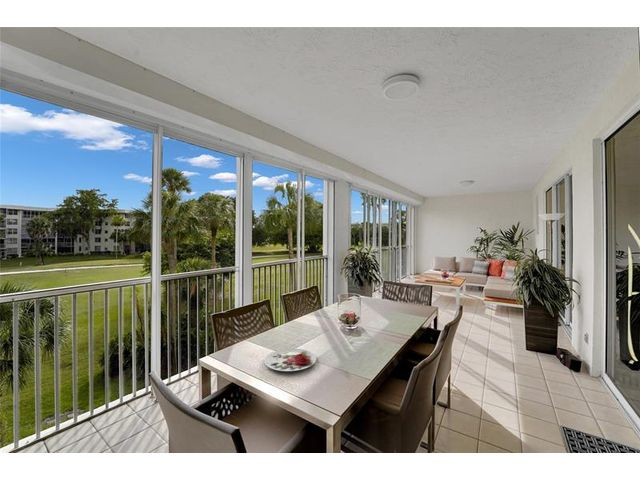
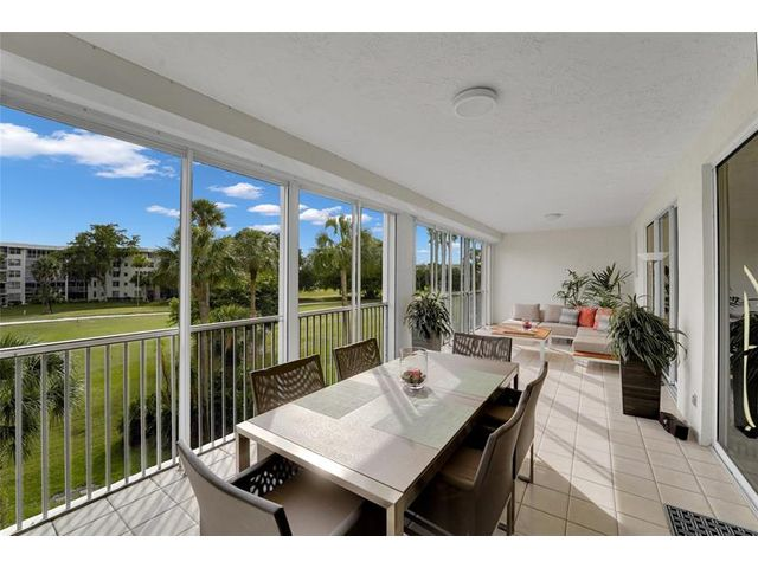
- plate [263,348,317,372]
